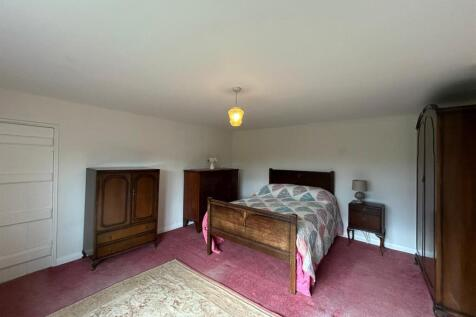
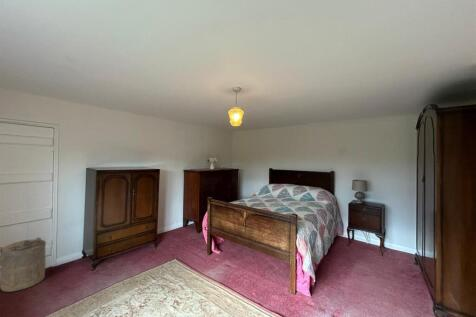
+ laundry hamper [0,236,47,293]
